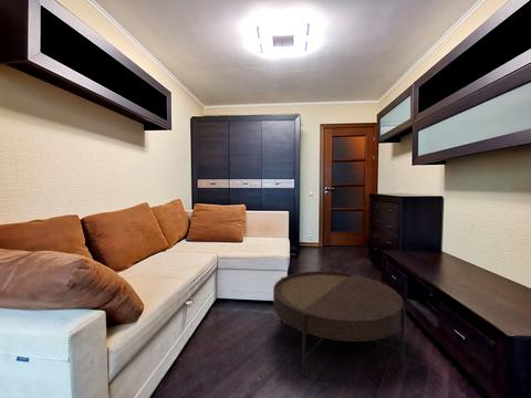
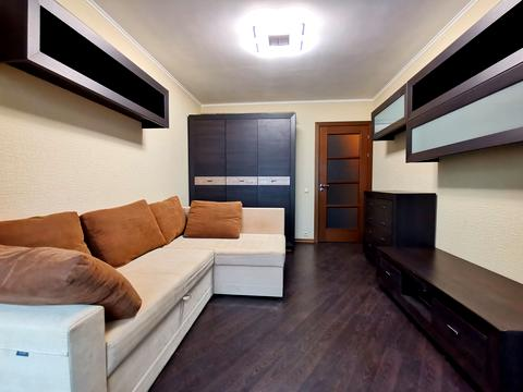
- coffee table [272,270,407,377]
